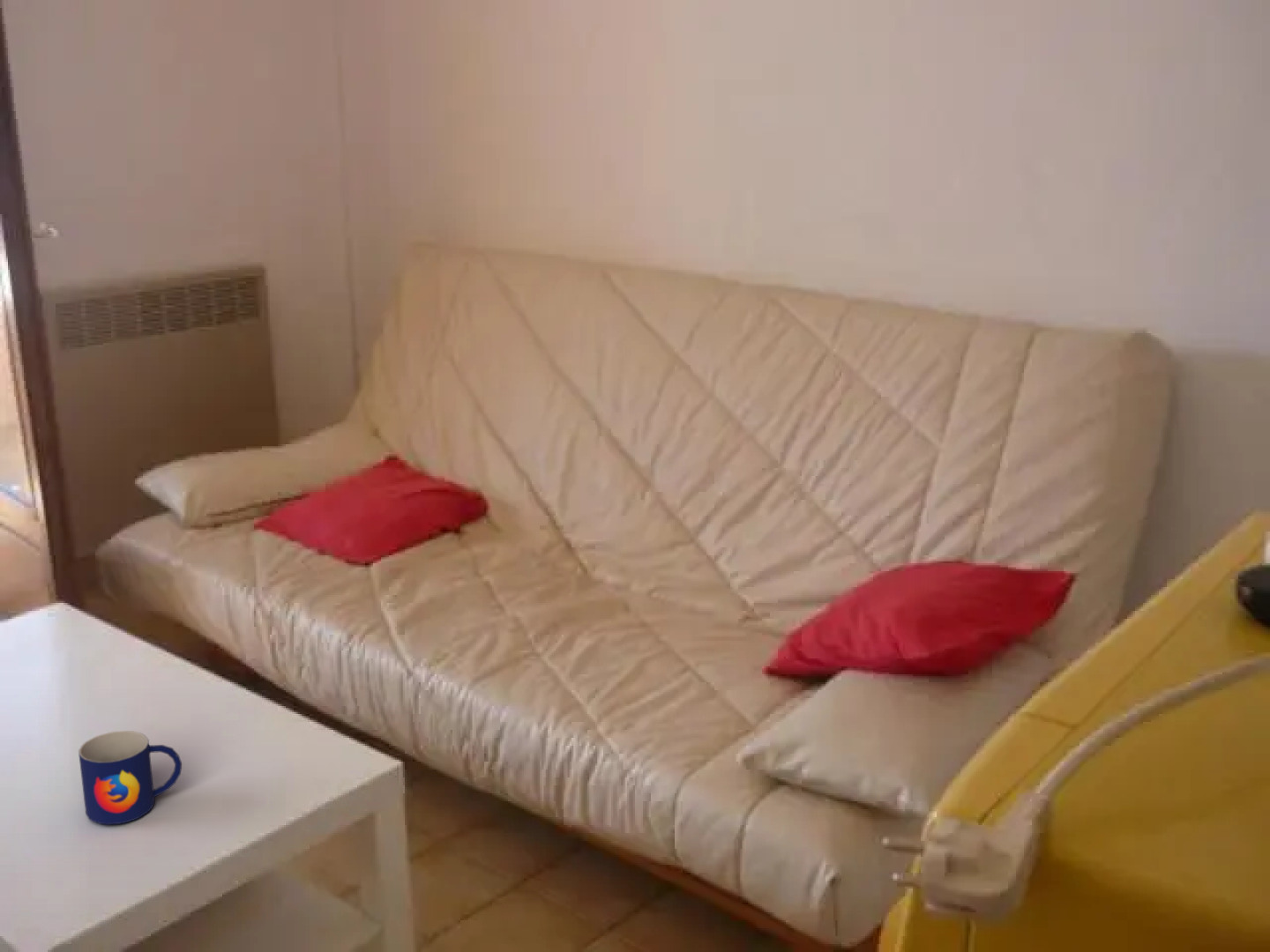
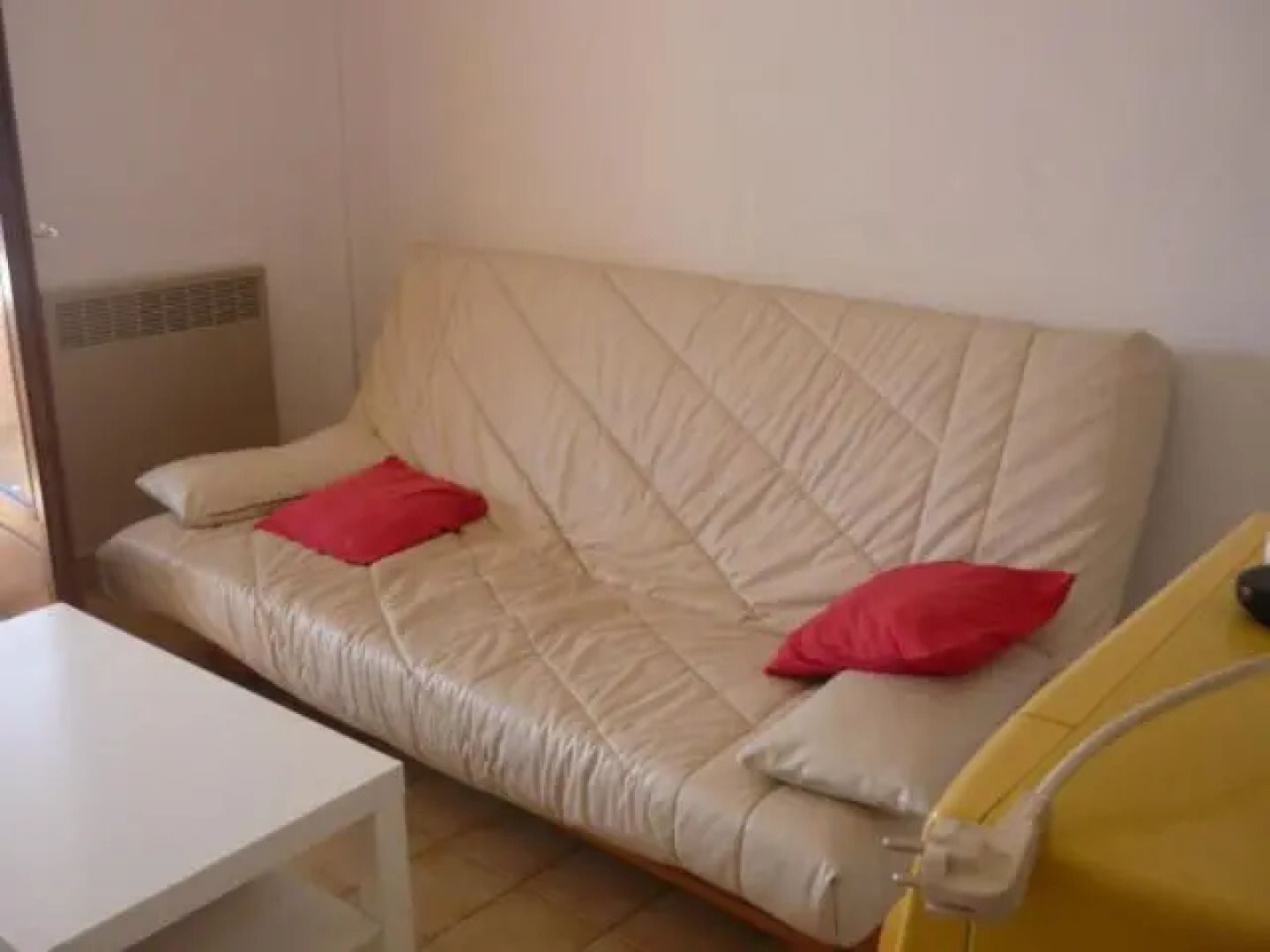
- mug [78,730,183,826]
